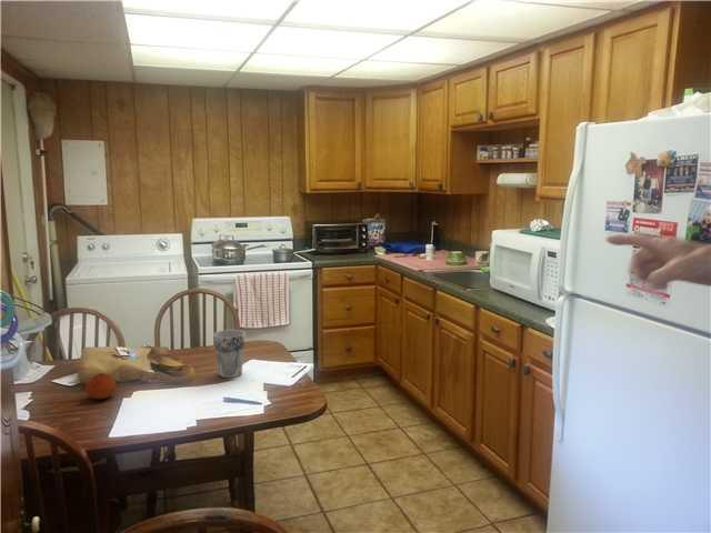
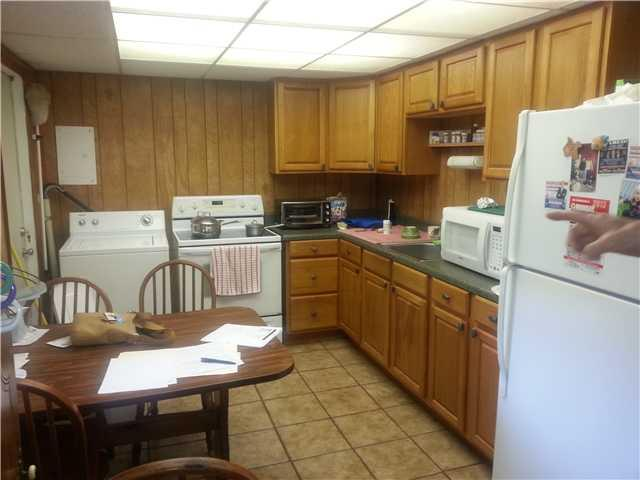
- fruit [84,372,118,401]
- cup [212,329,247,379]
